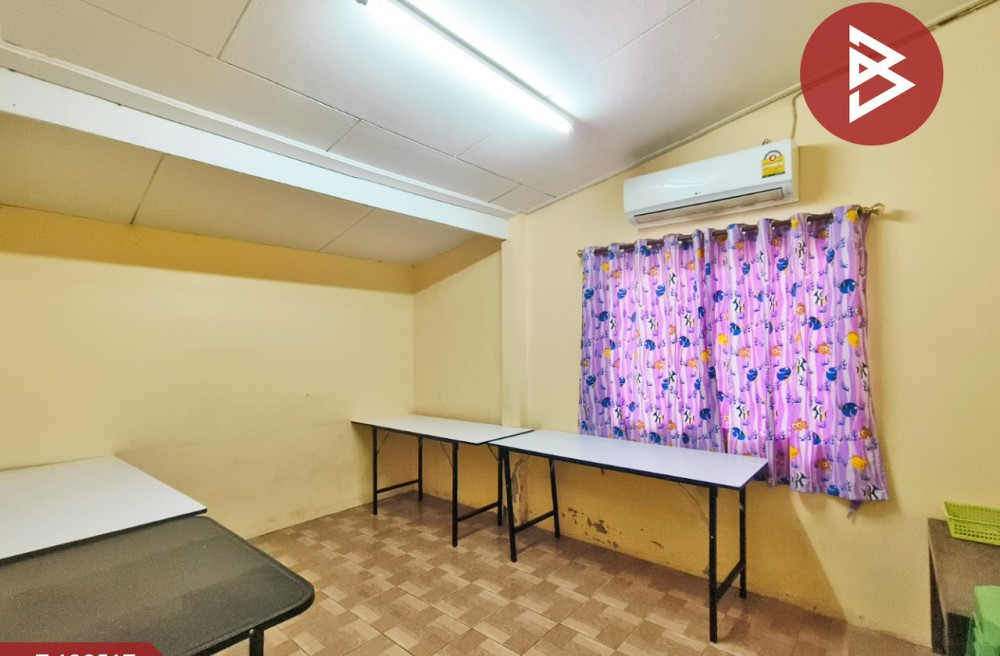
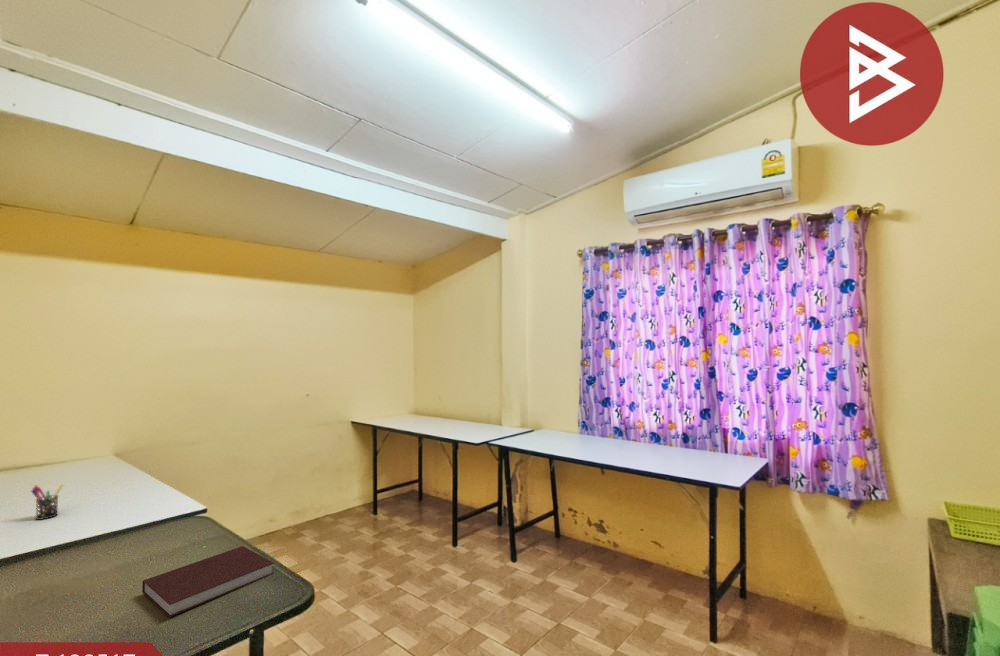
+ notebook [141,545,275,618]
+ pen holder [30,484,64,521]
